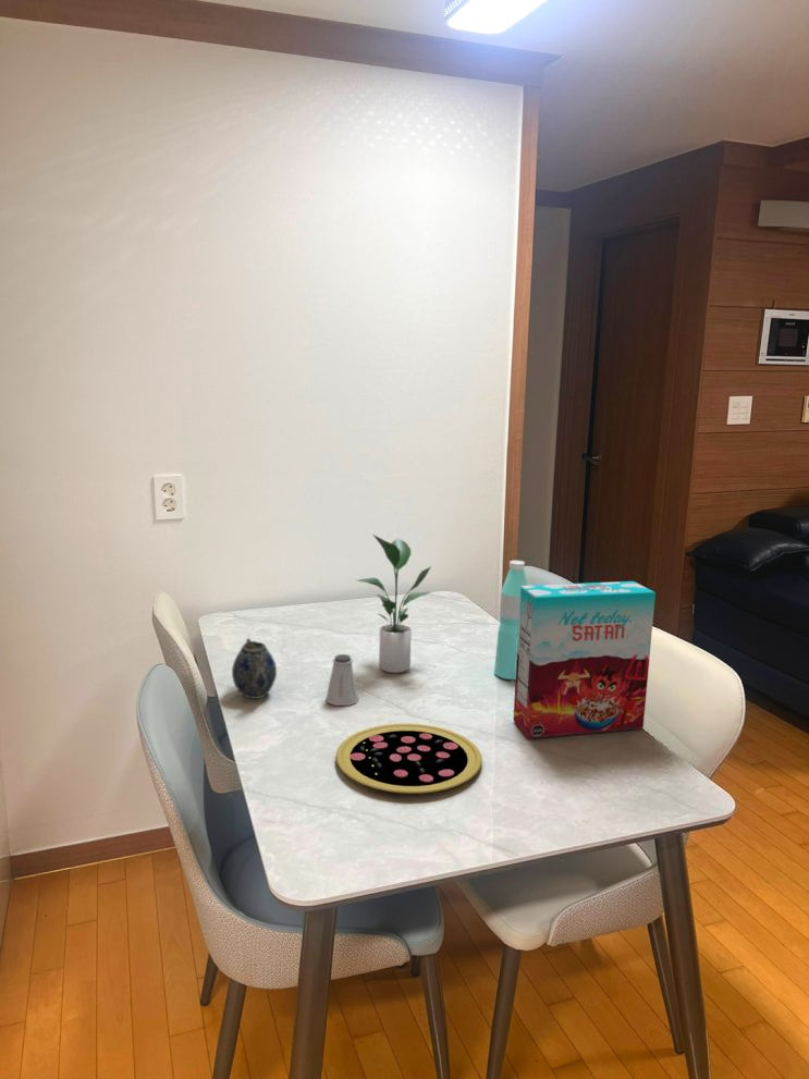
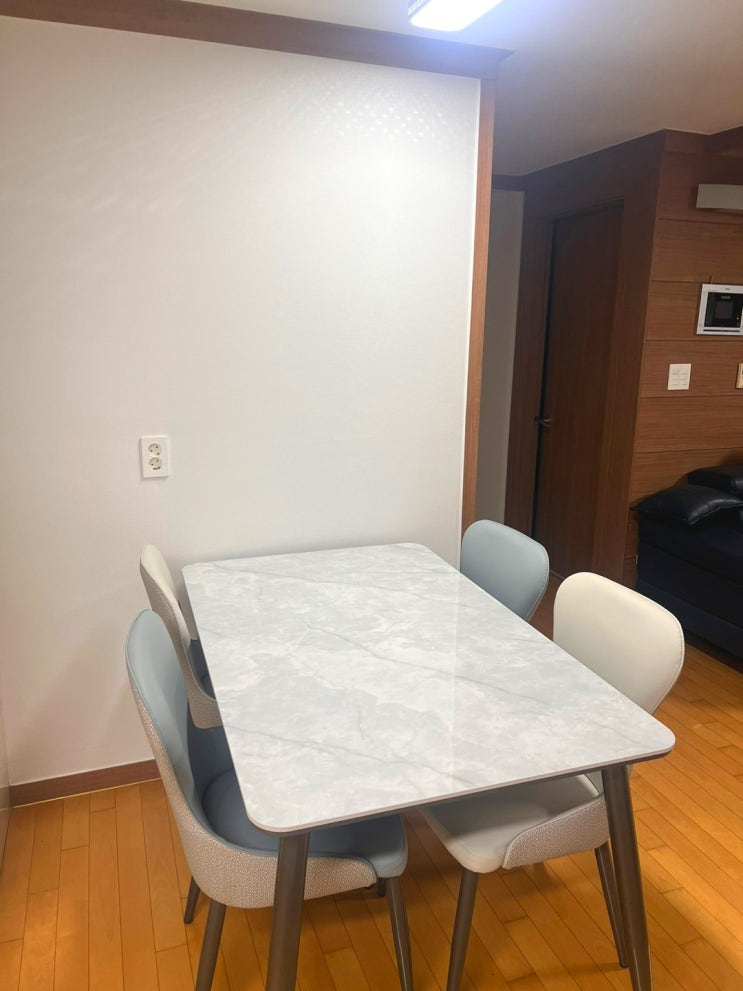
- saltshaker [326,653,359,707]
- cereal box [512,580,657,739]
- water bottle [493,560,529,680]
- potted plant [356,534,432,674]
- pizza [335,723,482,795]
- teapot [231,637,278,700]
